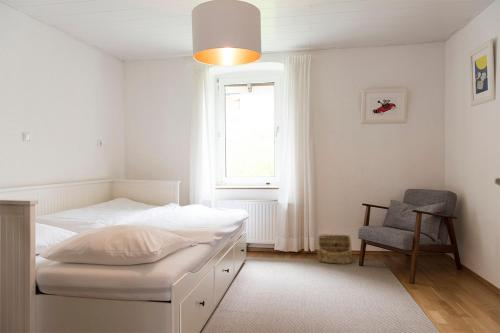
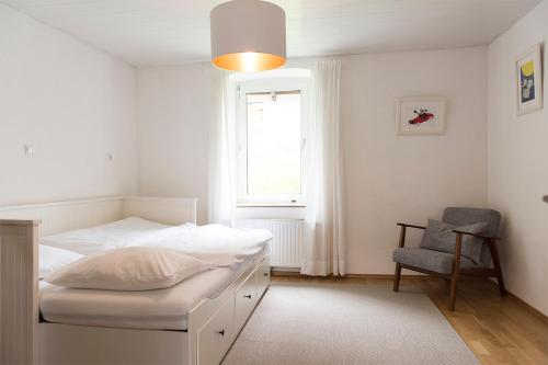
- basket [316,233,353,265]
